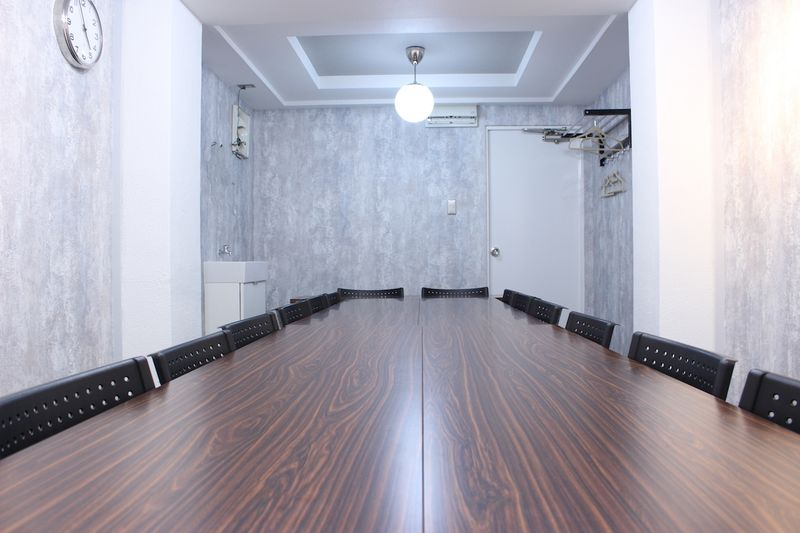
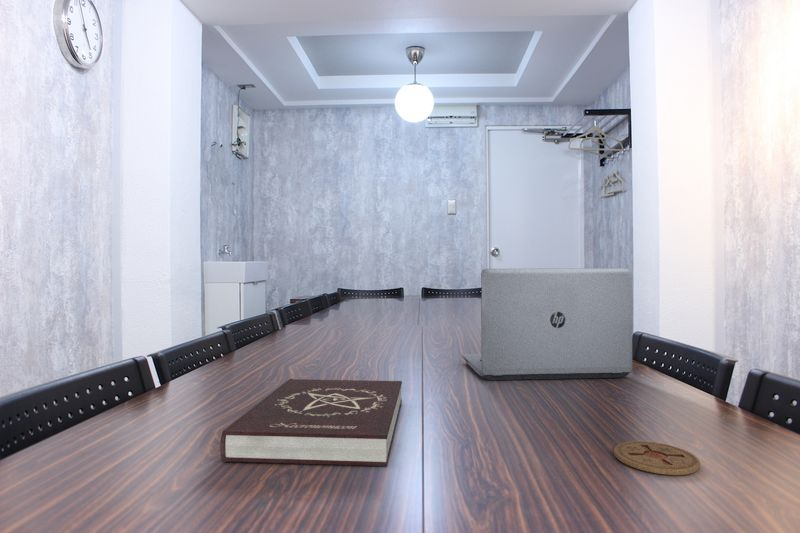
+ coaster [613,440,701,476]
+ book [219,378,403,467]
+ laptop [461,267,633,381]
